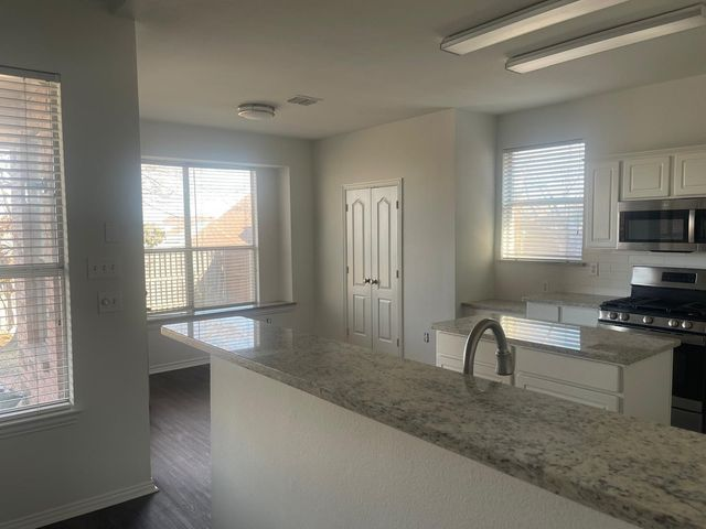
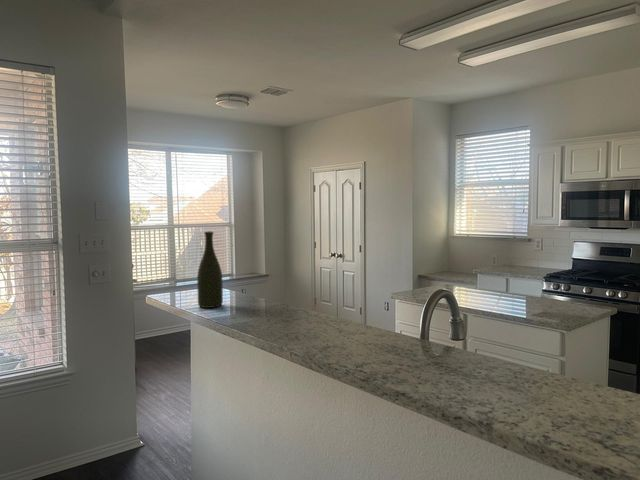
+ bottle [196,231,224,309]
